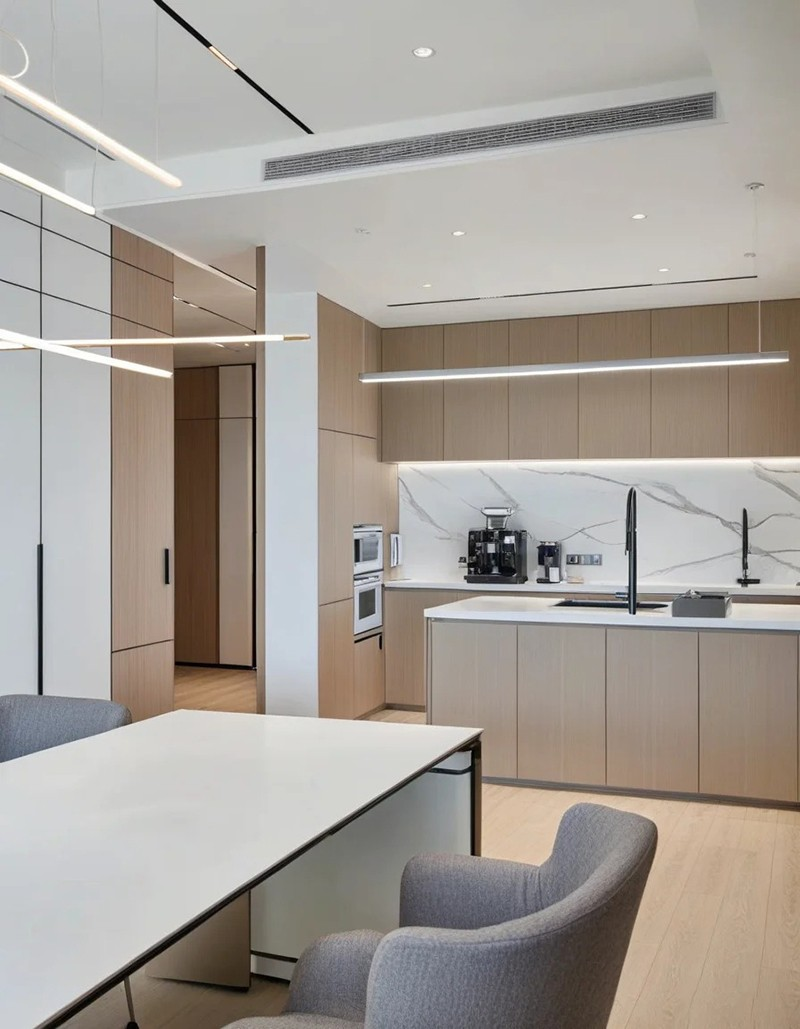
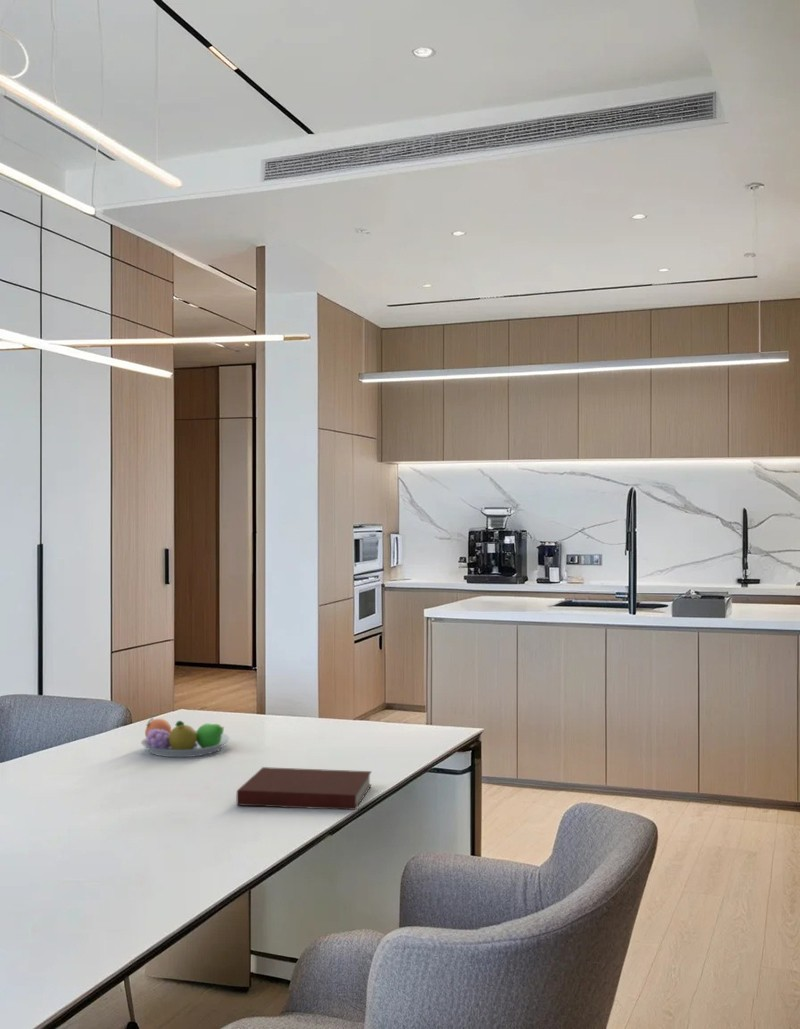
+ fruit bowl [140,717,231,758]
+ notebook [236,766,373,811]
